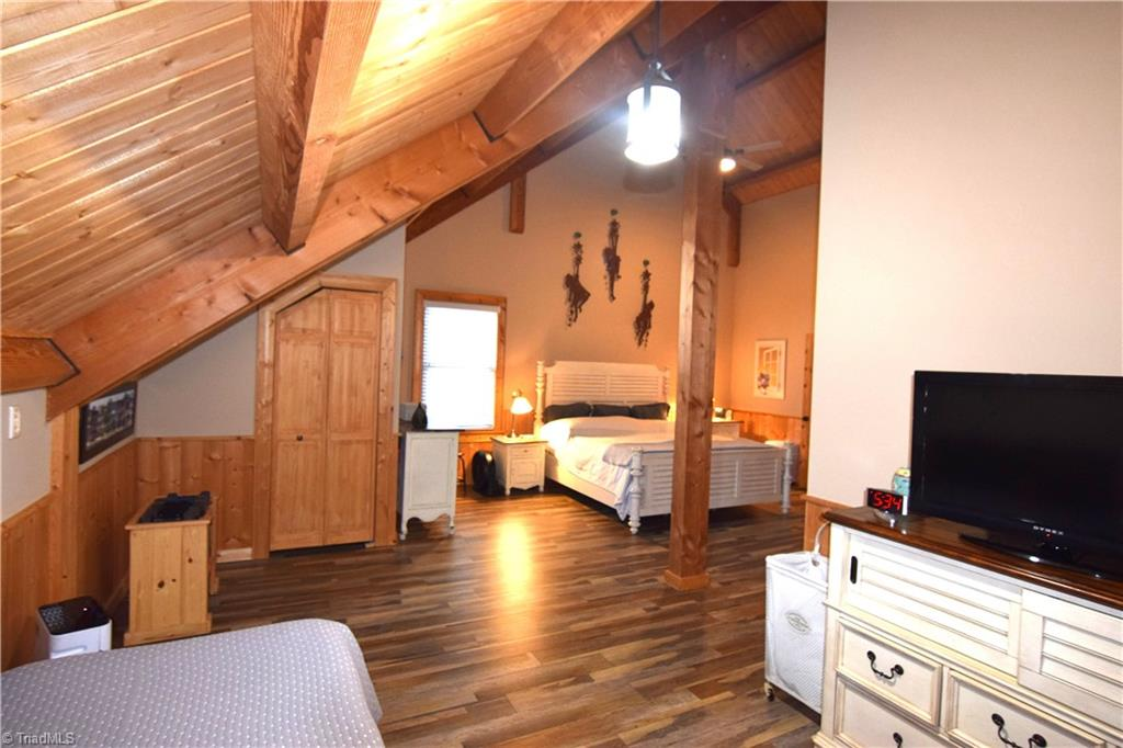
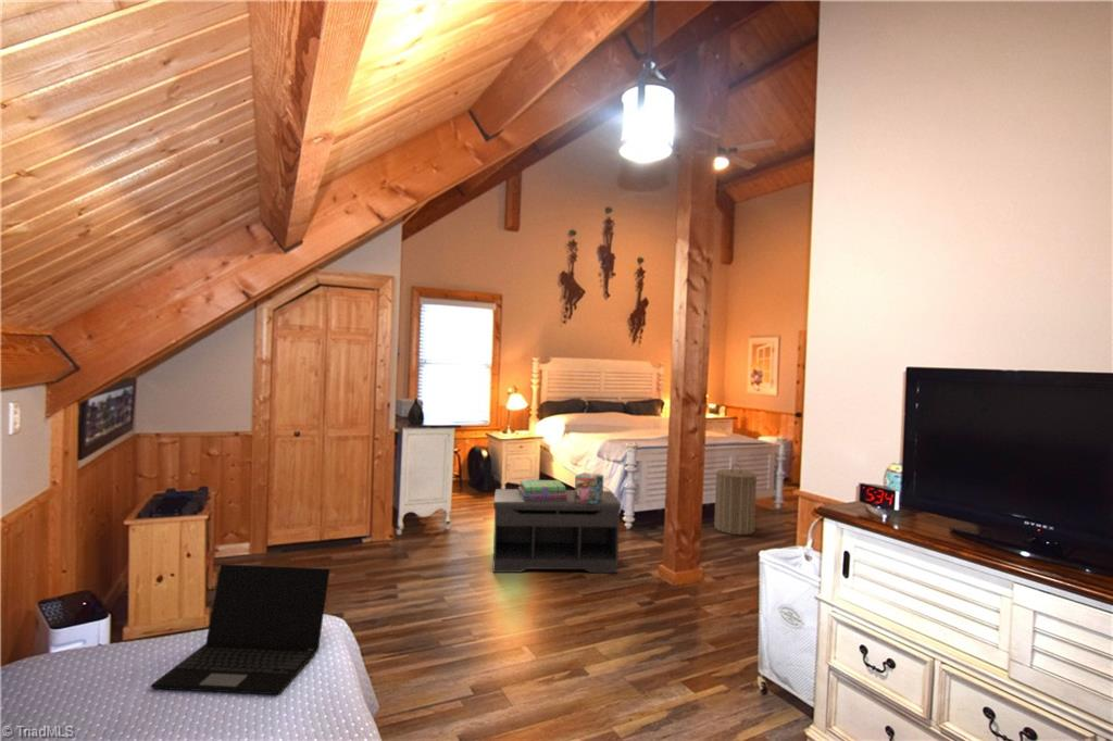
+ bench [491,488,622,574]
+ decorative box [574,472,604,504]
+ stack of books [517,479,567,499]
+ laundry hamper [713,463,758,536]
+ laptop [150,563,330,695]
